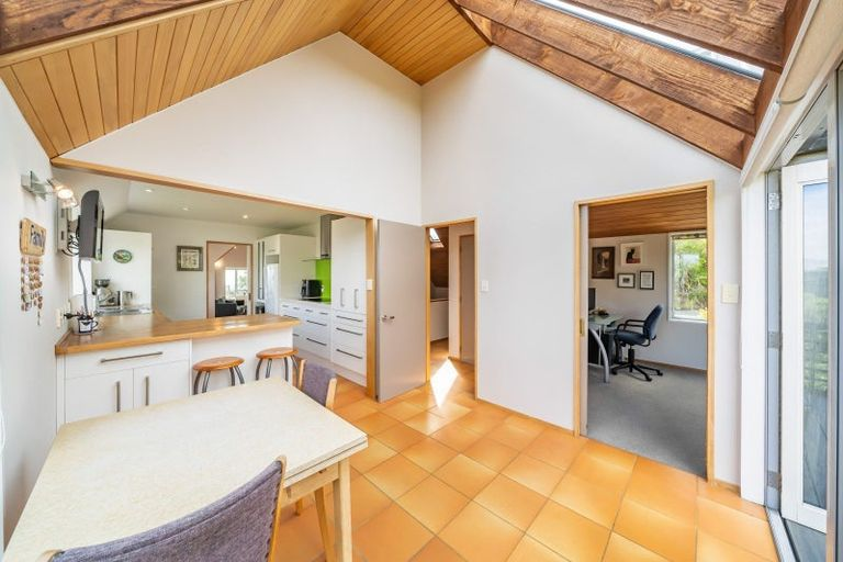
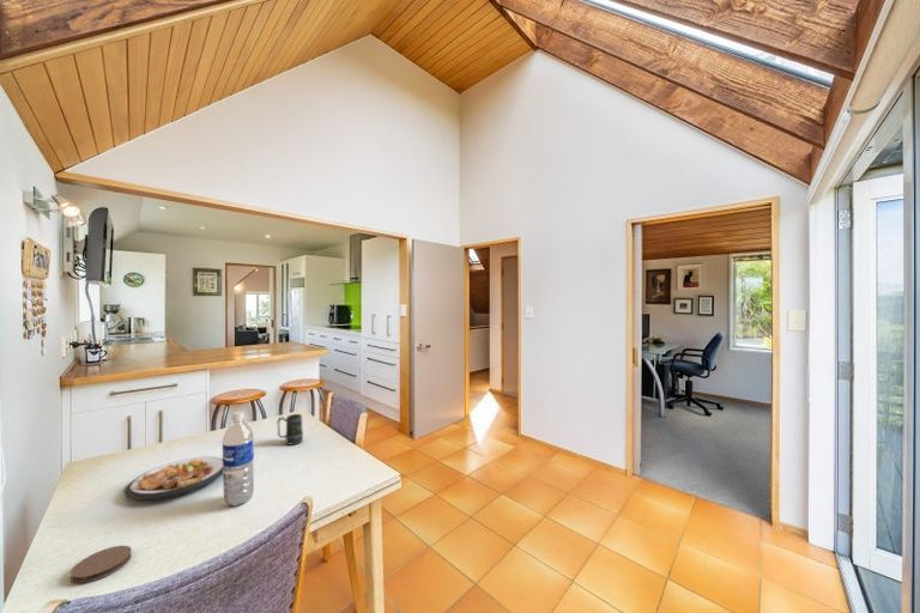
+ plate [122,456,224,502]
+ mug [276,413,304,447]
+ water bottle [222,411,255,508]
+ coaster [69,545,133,584]
